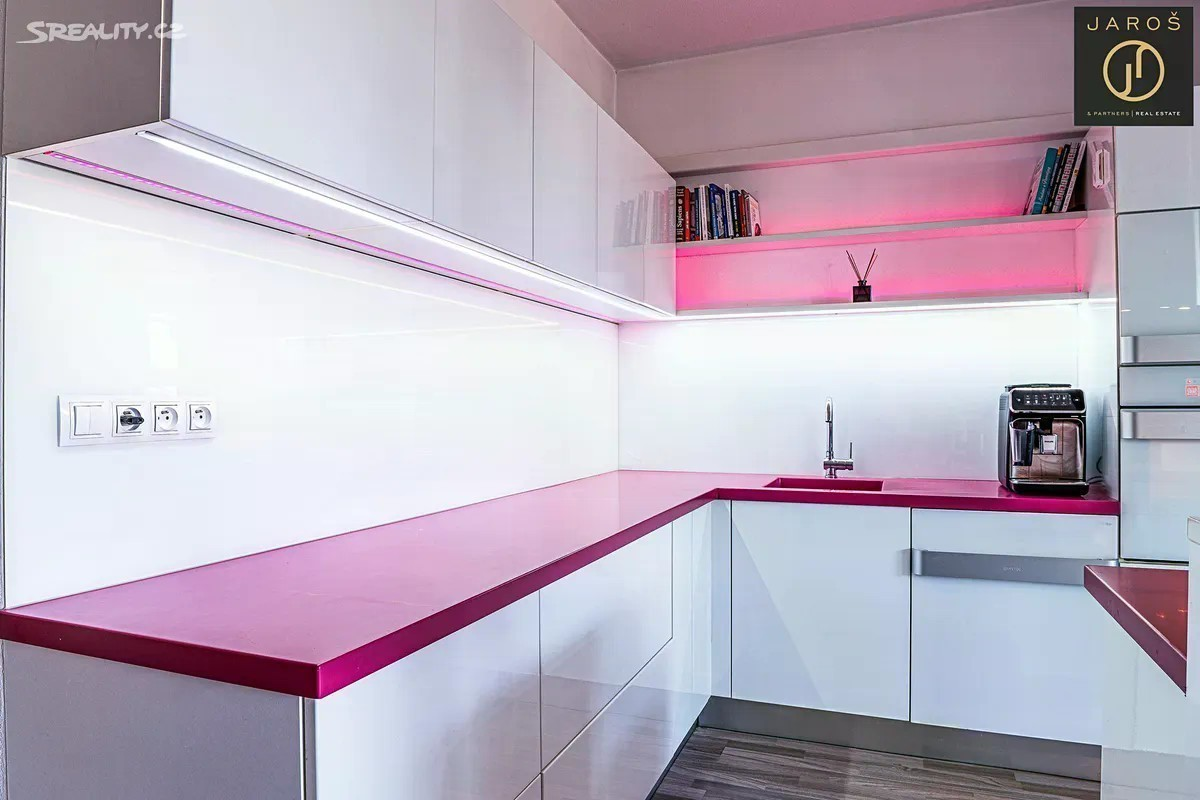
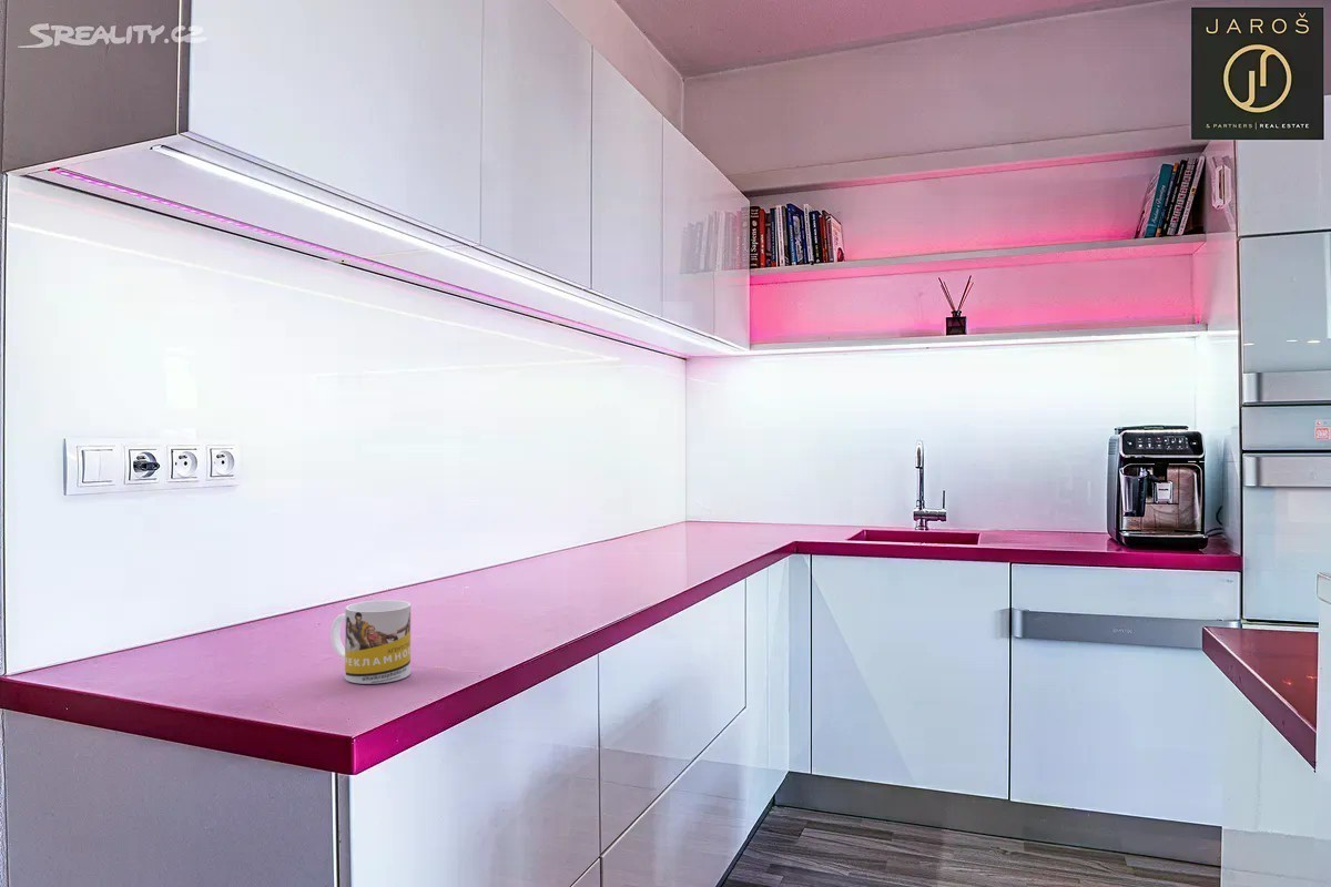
+ mug [329,599,412,685]
